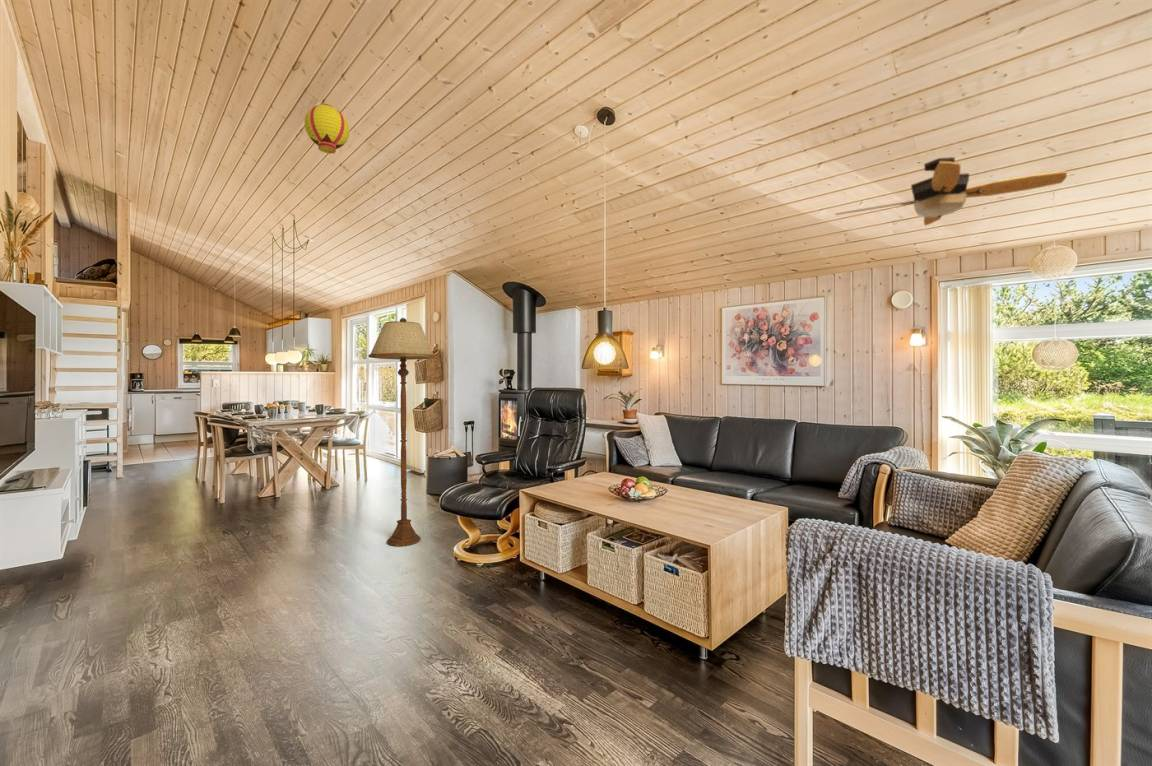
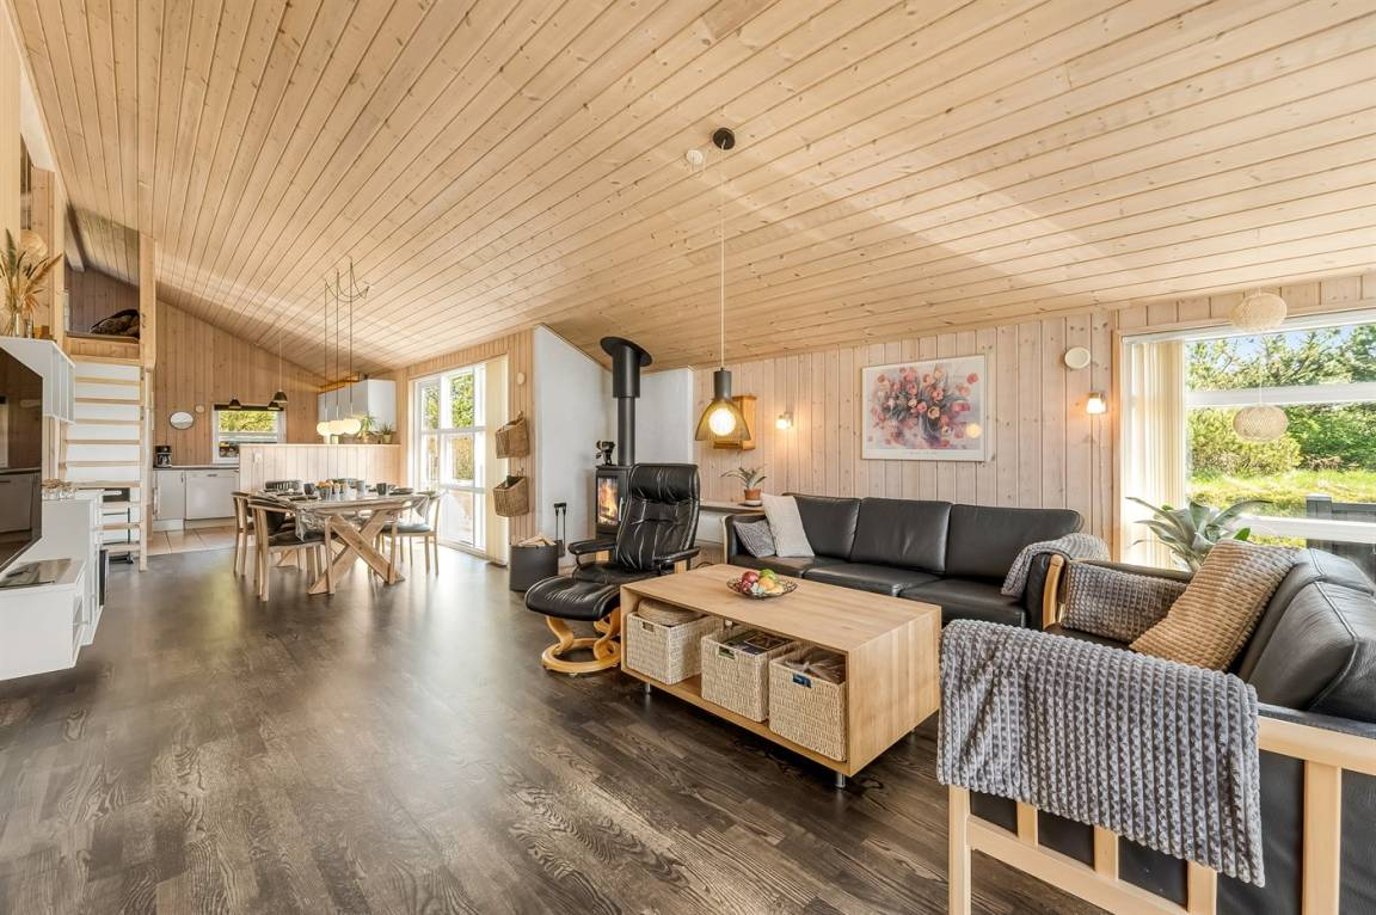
- floor lamp [368,317,436,547]
- paper lantern [304,103,350,155]
- ceiling fan [834,156,1068,227]
